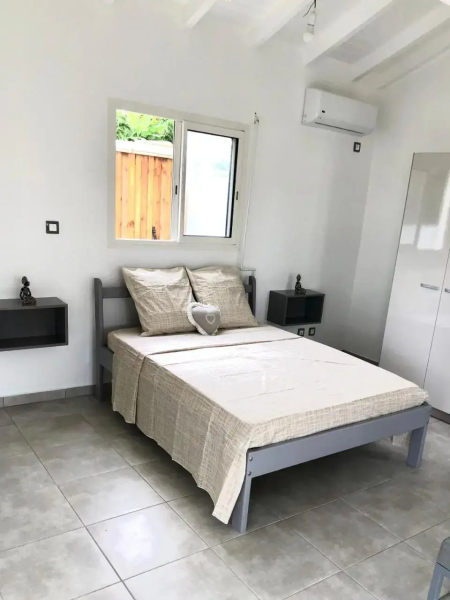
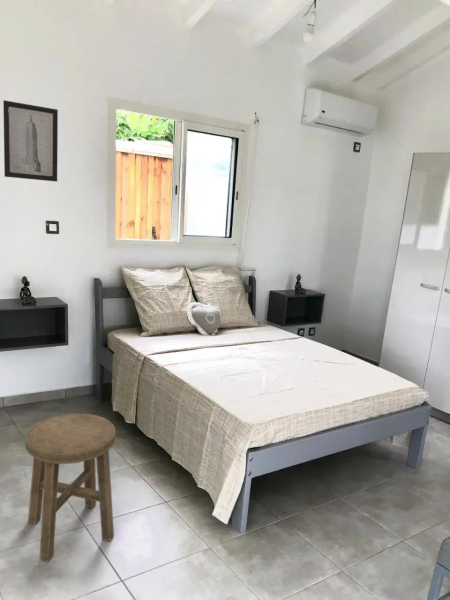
+ stool [25,412,117,563]
+ wall art [2,100,59,183]
